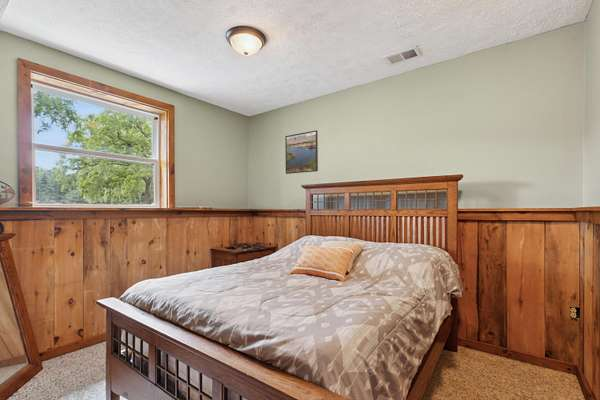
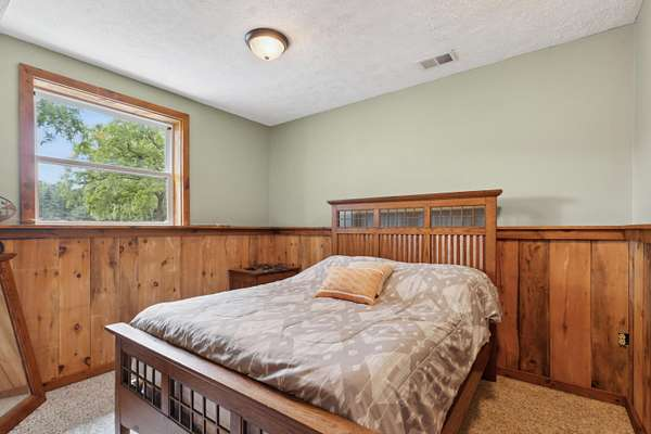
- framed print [284,129,319,175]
